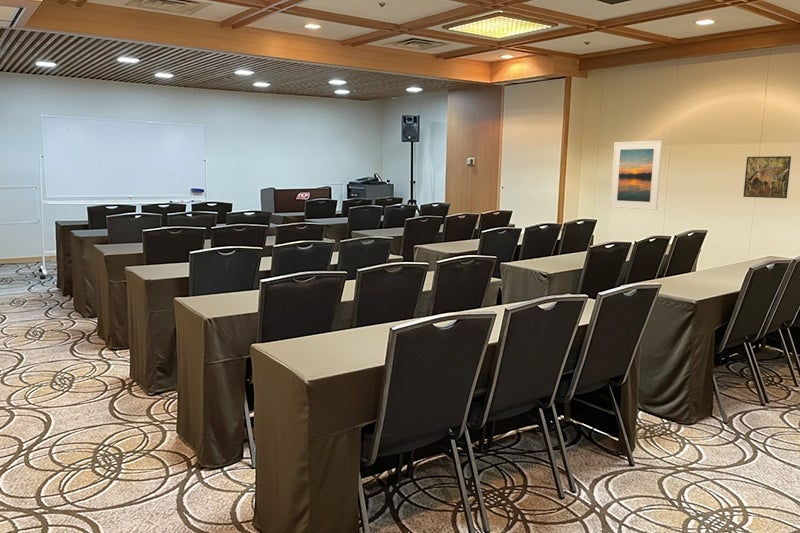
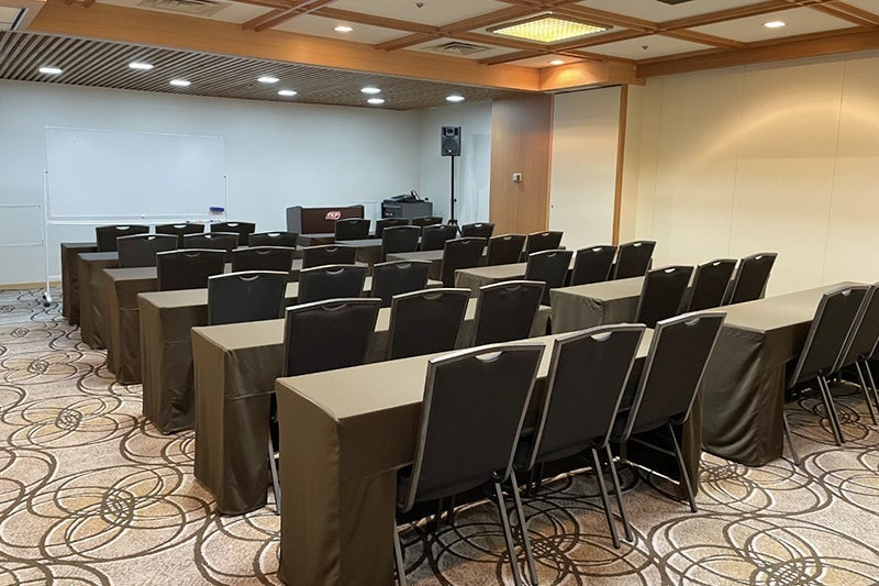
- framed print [742,155,792,199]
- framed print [609,140,663,211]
